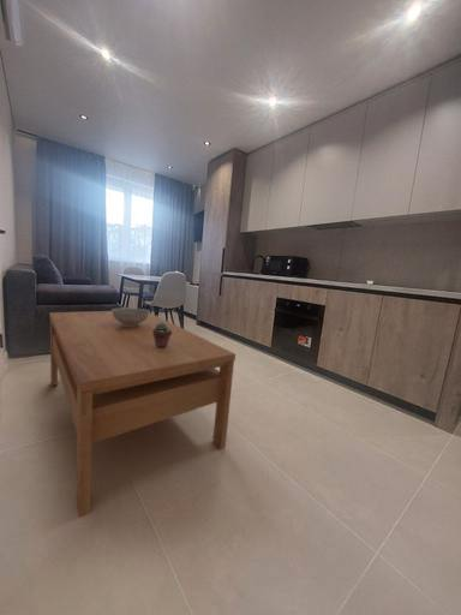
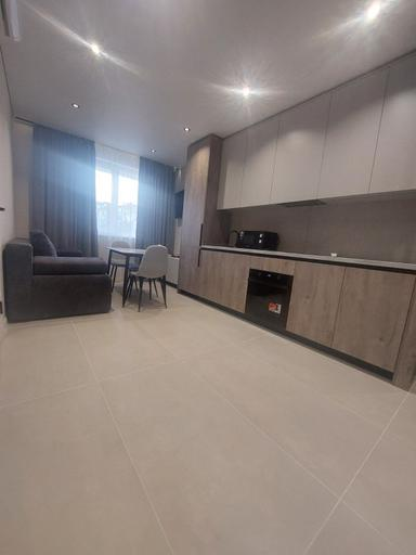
- potted succulent [152,322,172,348]
- coffee table [48,310,237,519]
- decorative bowl [110,306,151,327]
